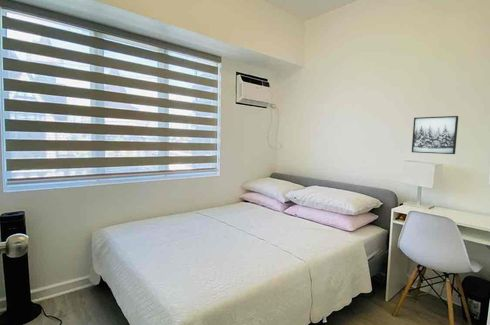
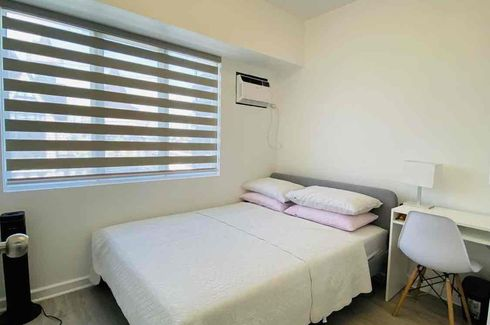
- wall art [411,115,459,155]
